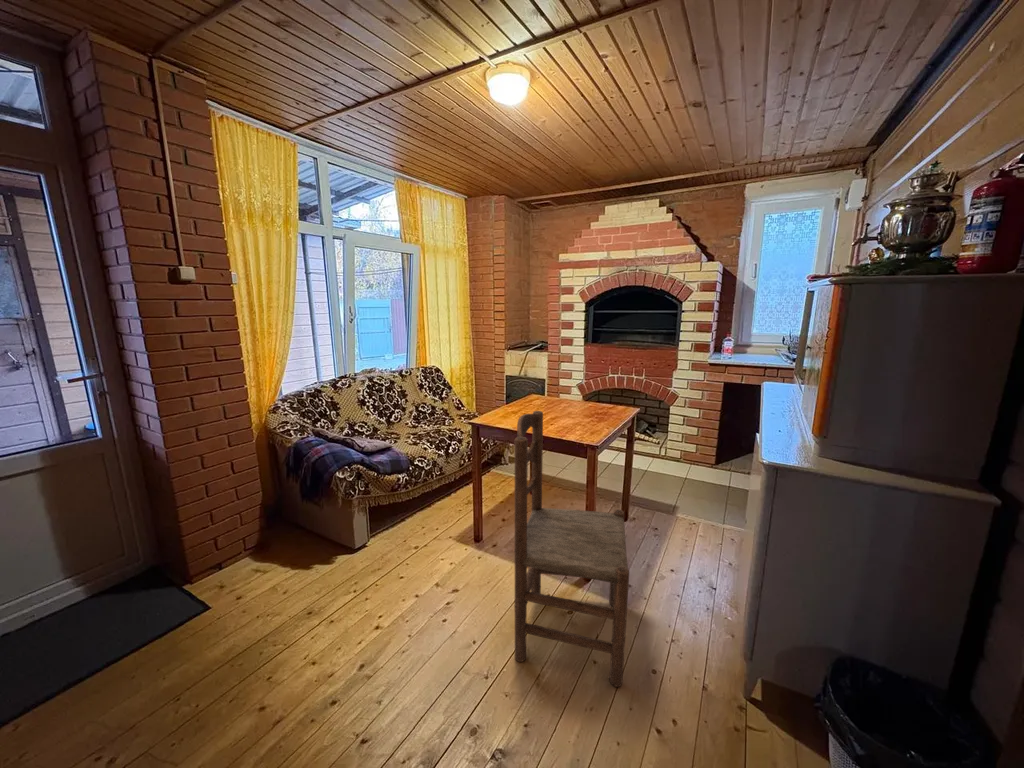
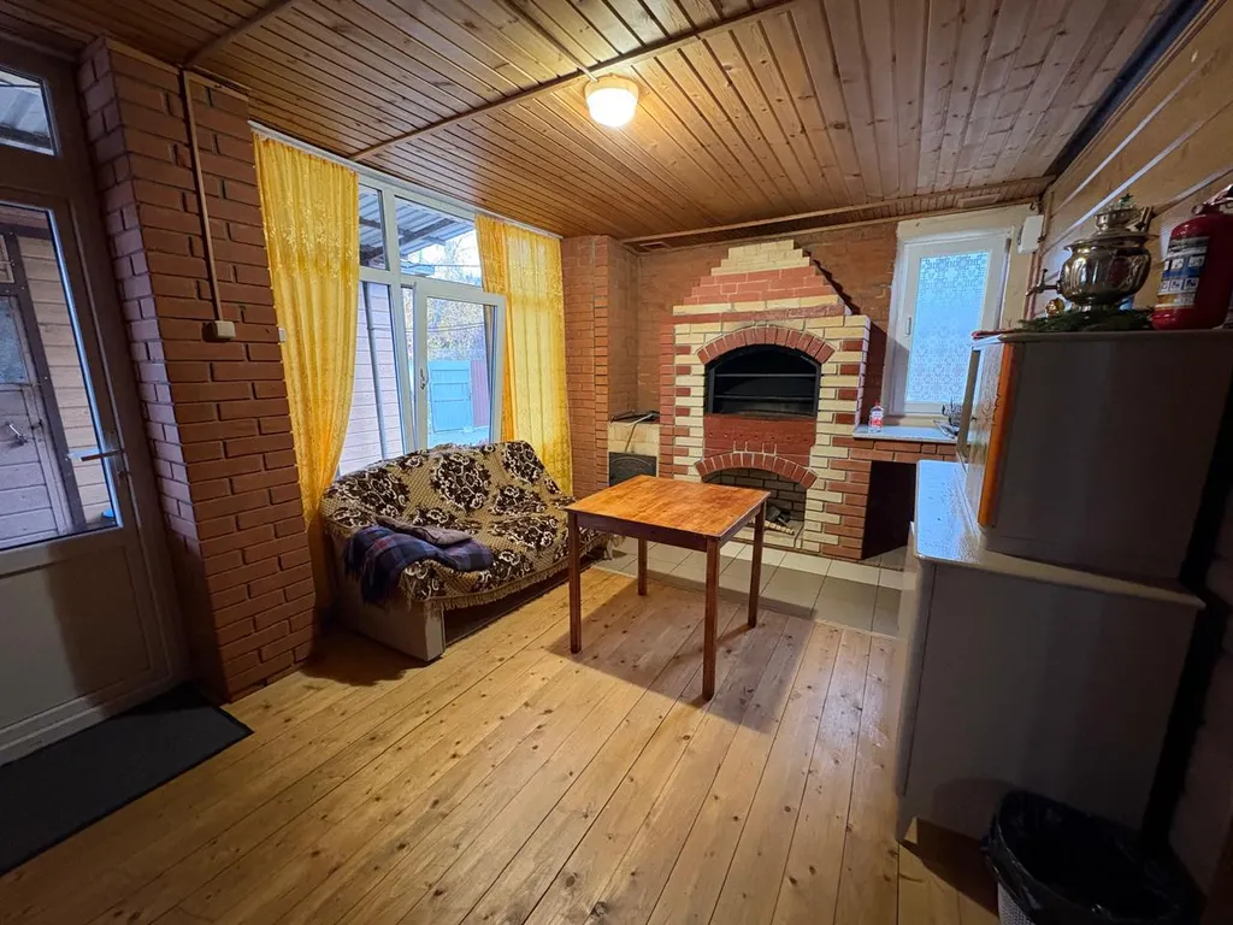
- dining chair [514,410,630,688]
